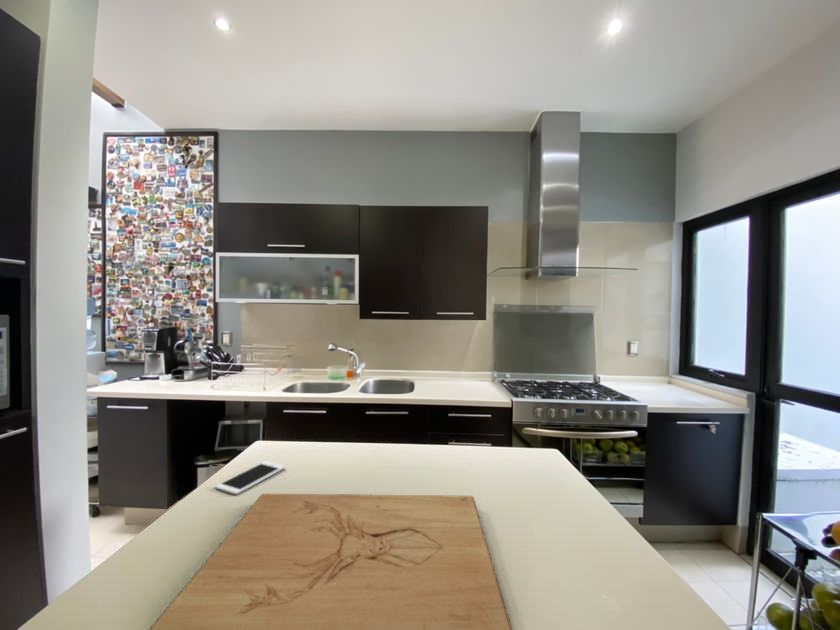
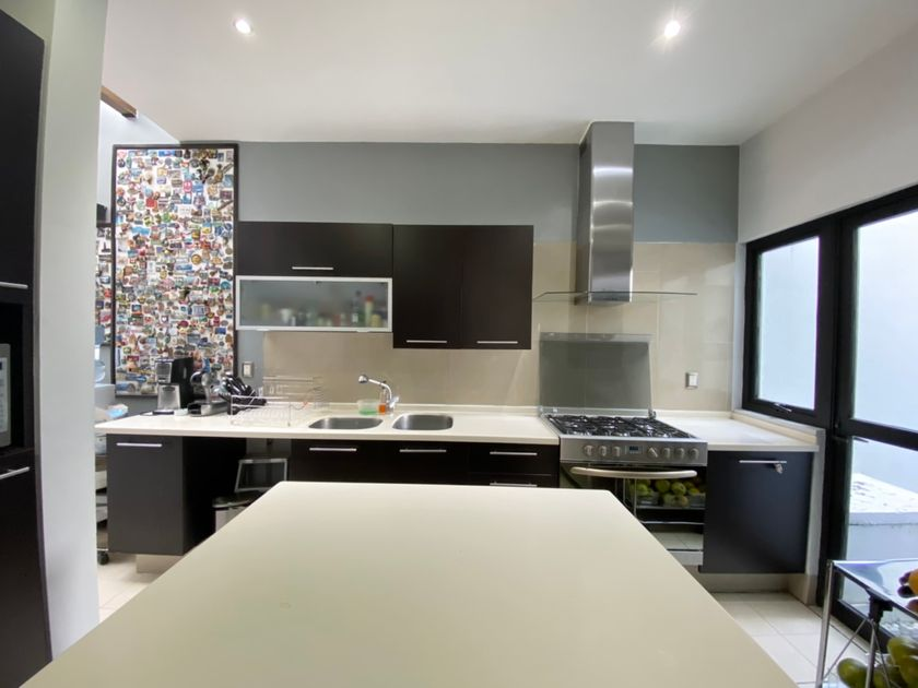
- cell phone [214,460,287,496]
- cutting board [148,493,514,630]
